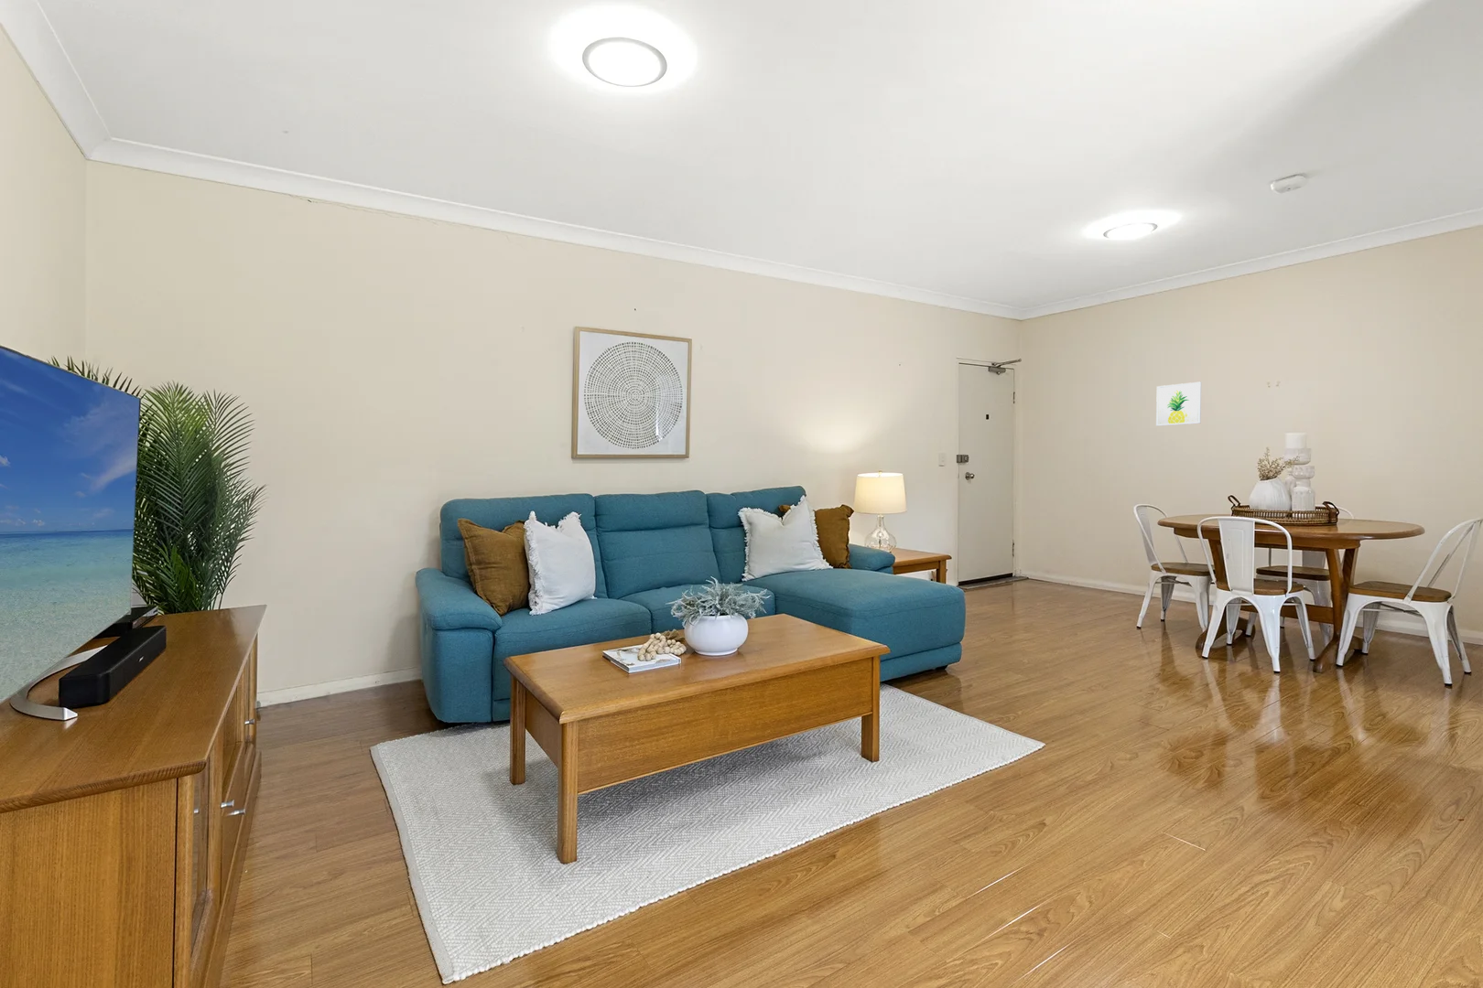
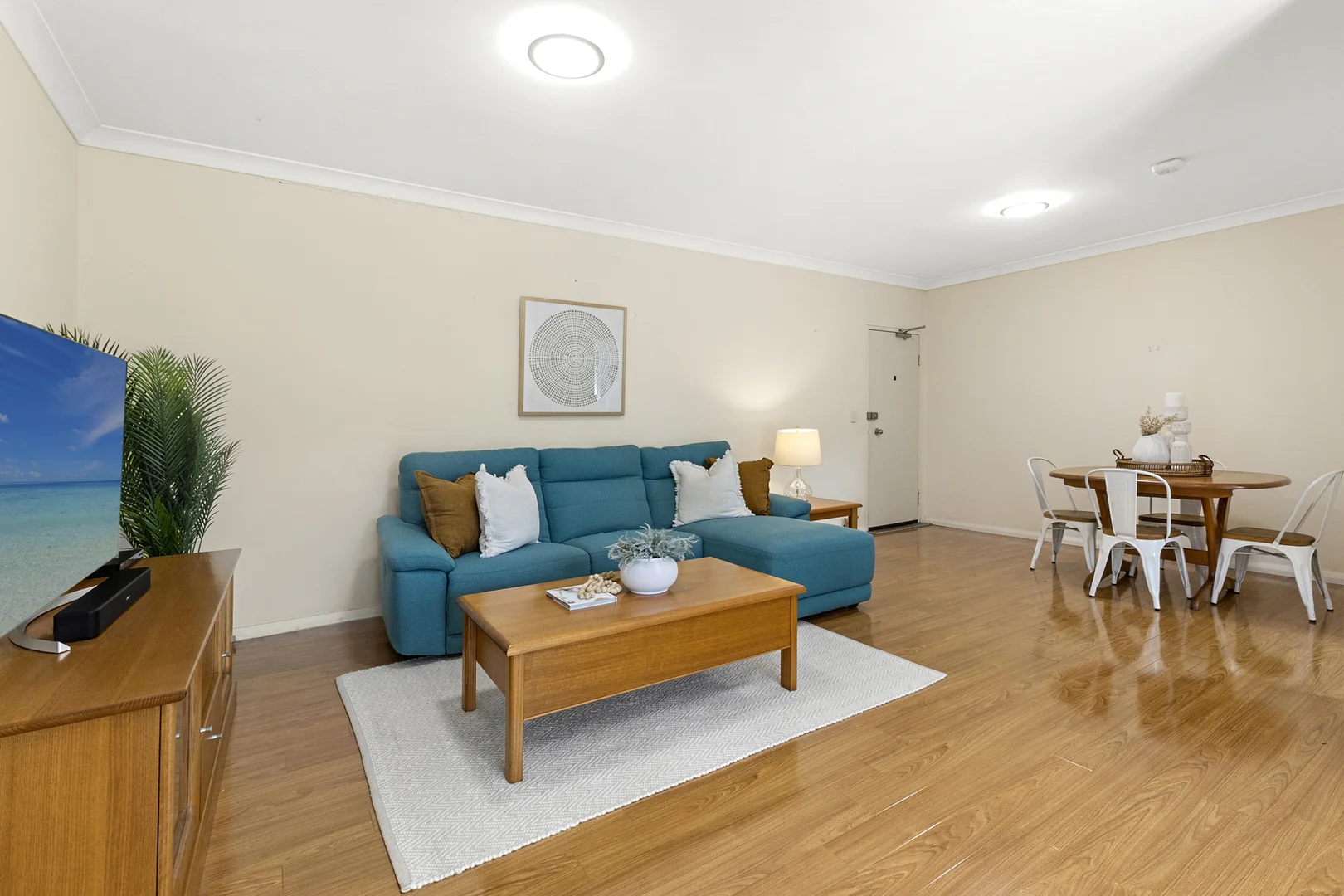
- wall art [1155,382,1203,427]
